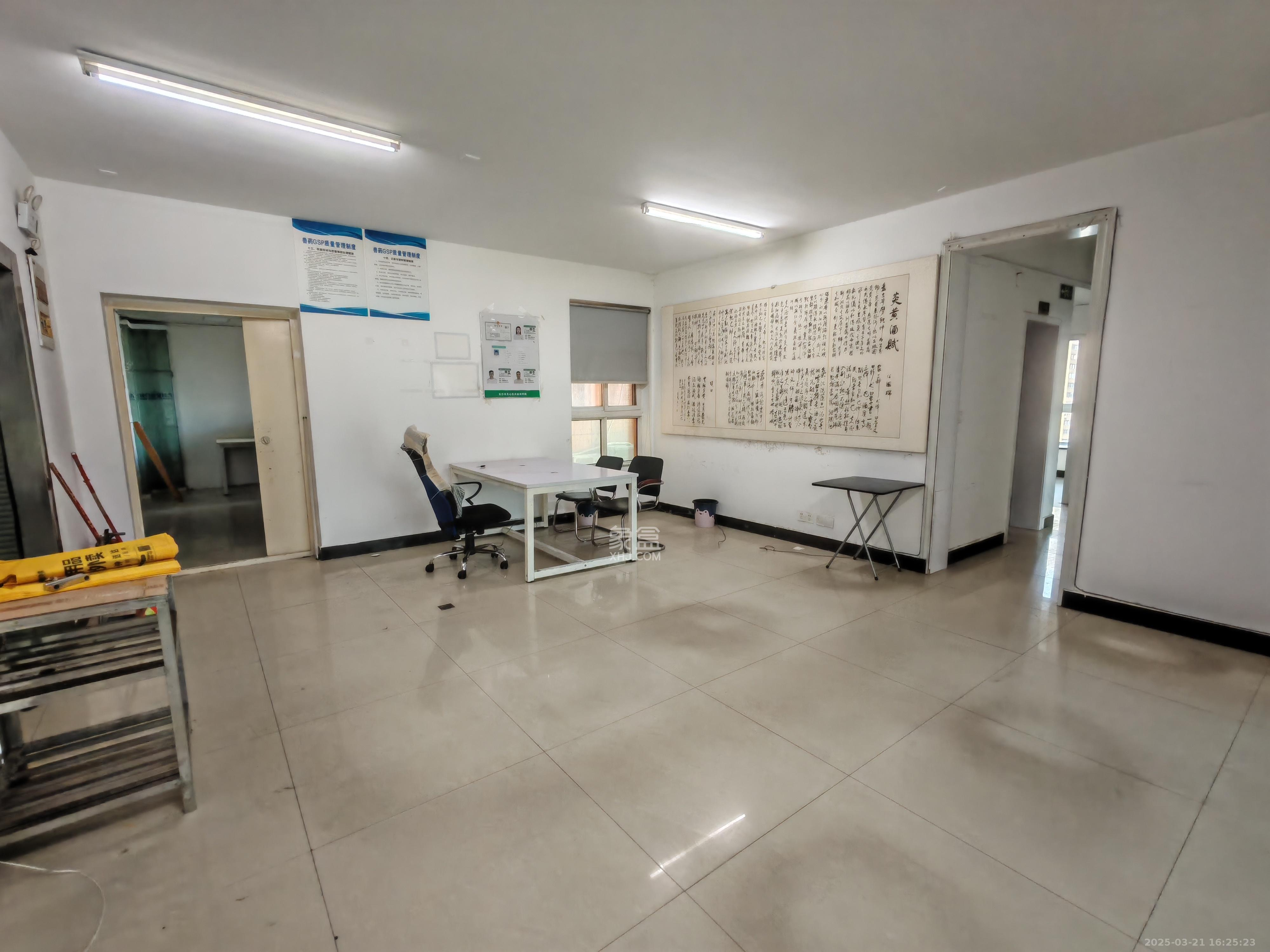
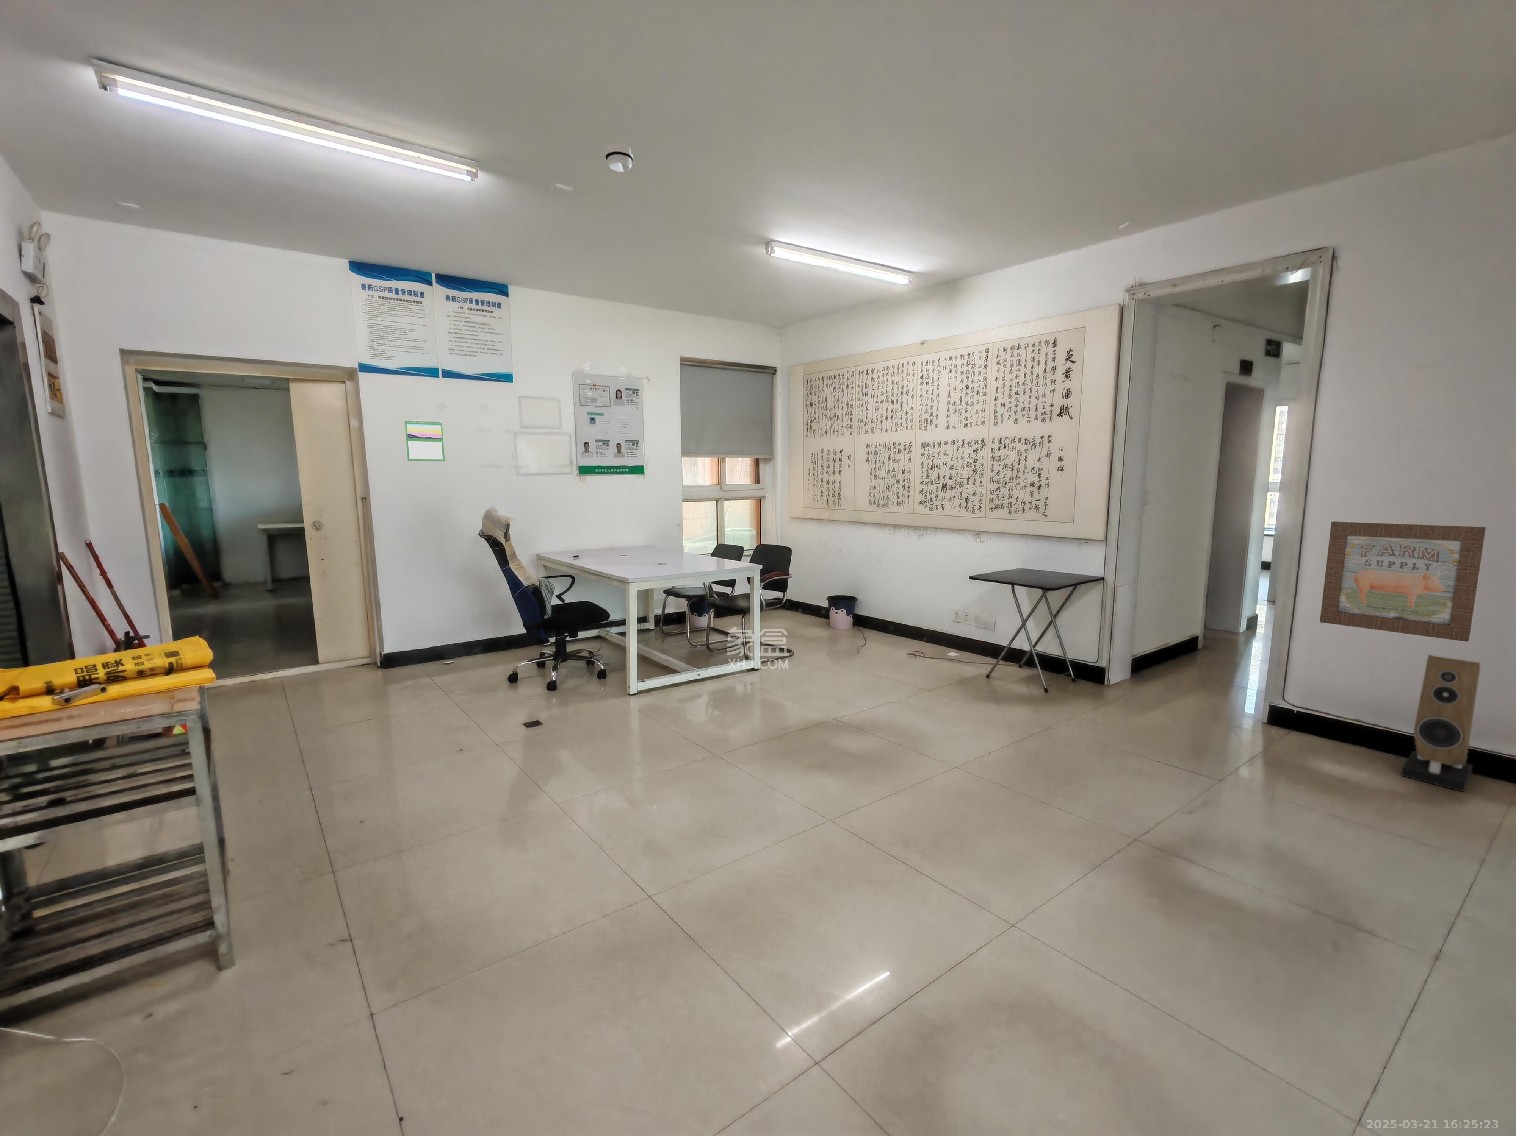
+ calendar [403,419,445,462]
+ wall art [1319,521,1486,642]
+ smoke detector [605,143,634,172]
+ speaker [1400,655,1480,792]
